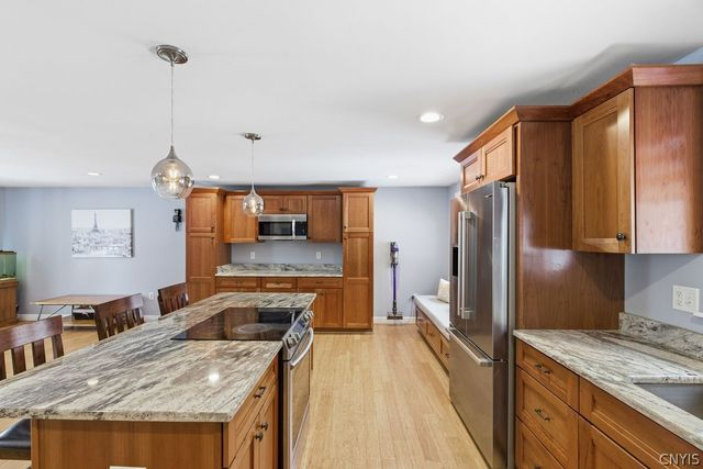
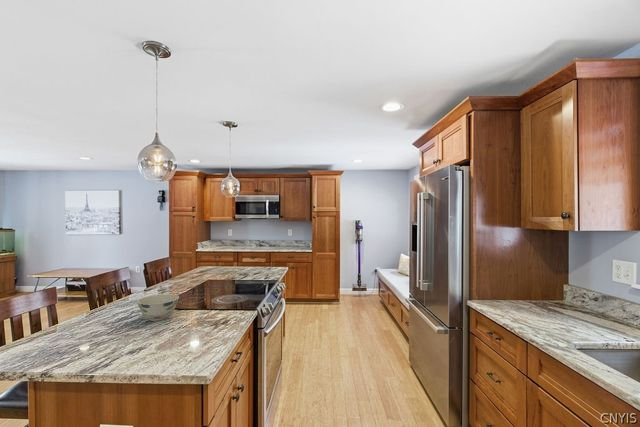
+ bowl [136,293,180,322]
